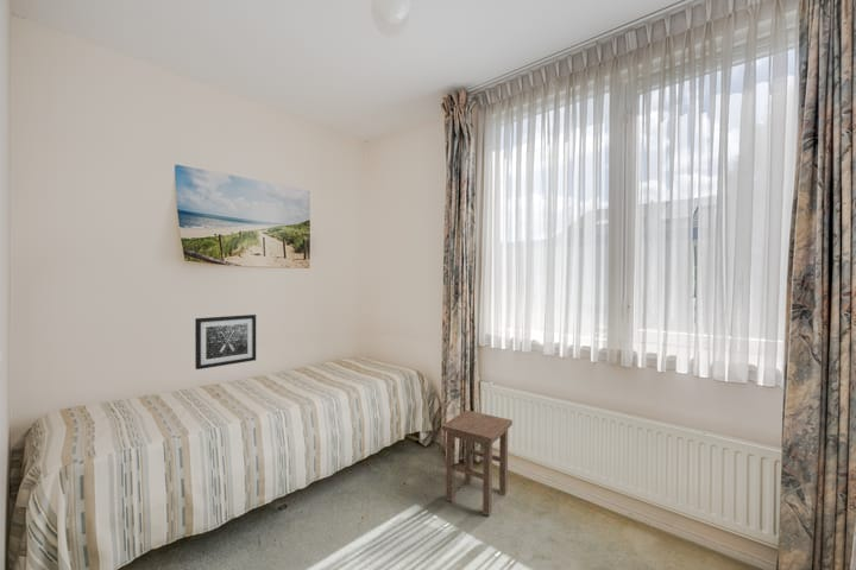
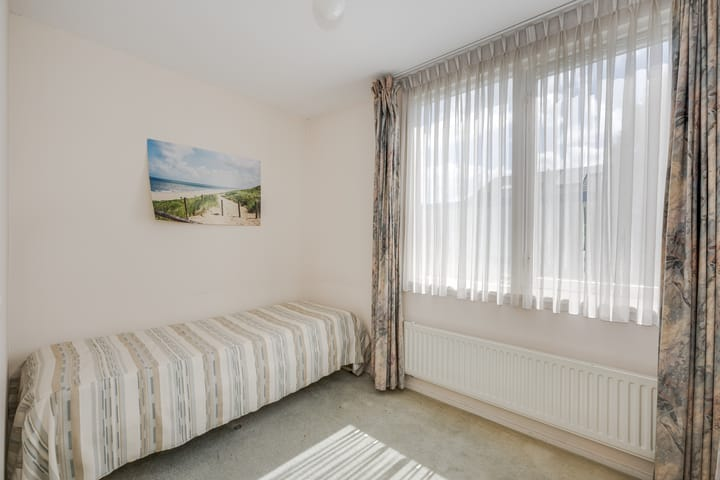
- stool [441,408,514,517]
- wall art [194,314,257,370]
